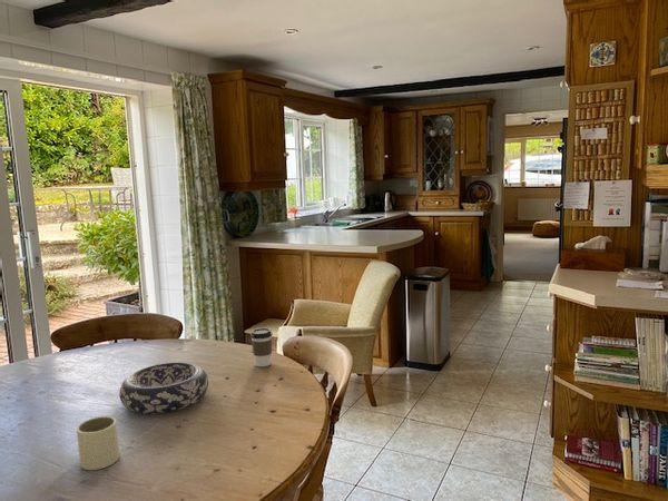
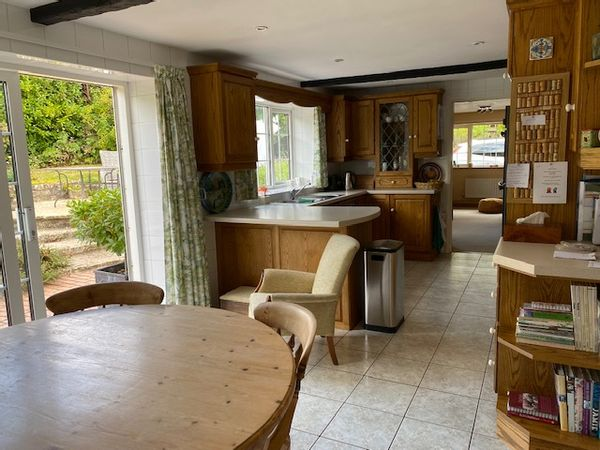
- coffee cup [249,327,274,367]
- mug [76,415,120,471]
- decorative bowl [118,361,209,415]
